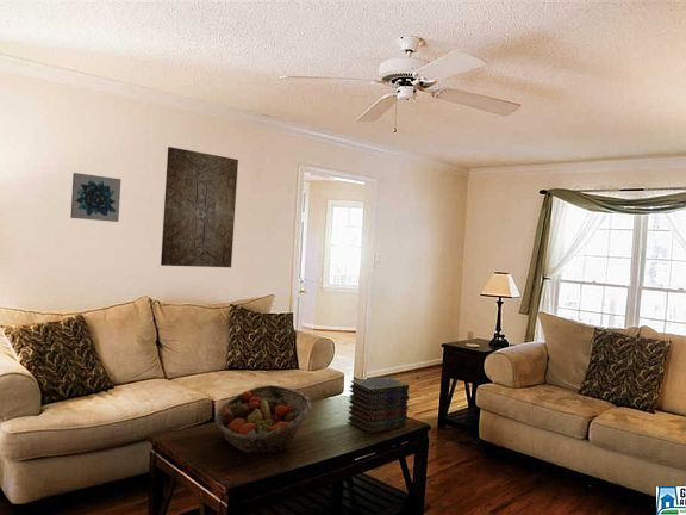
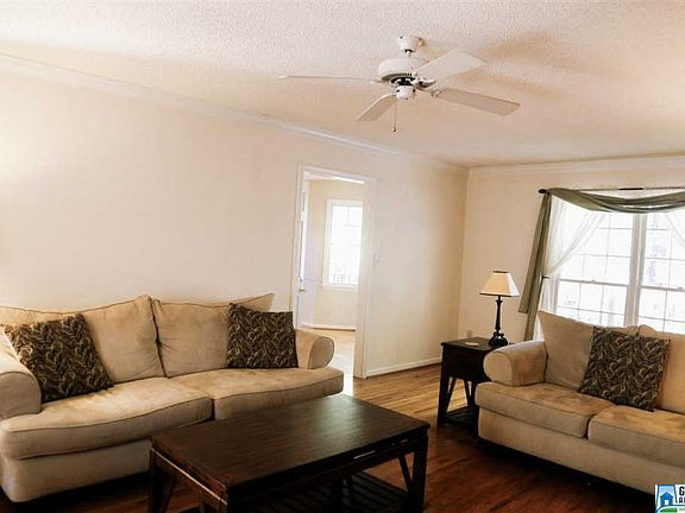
- wall art [160,145,239,268]
- wall art [69,172,123,223]
- book stack [347,376,410,435]
- fruit basket [214,384,312,455]
